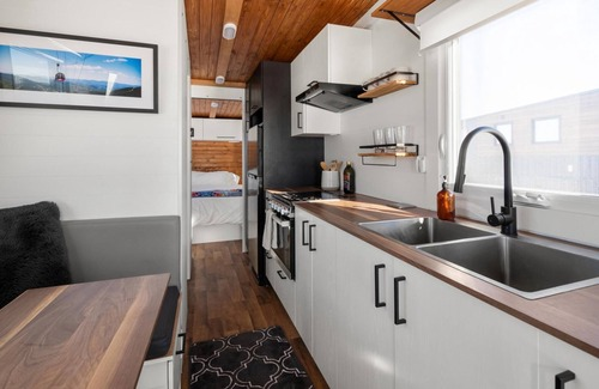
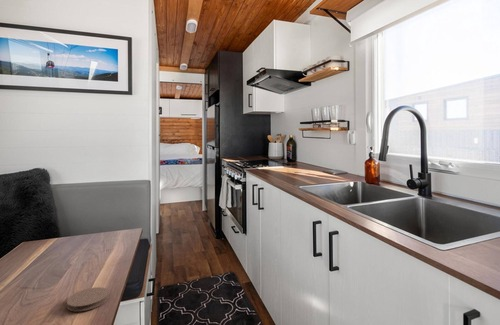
+ coaster [66,286,110,312]
